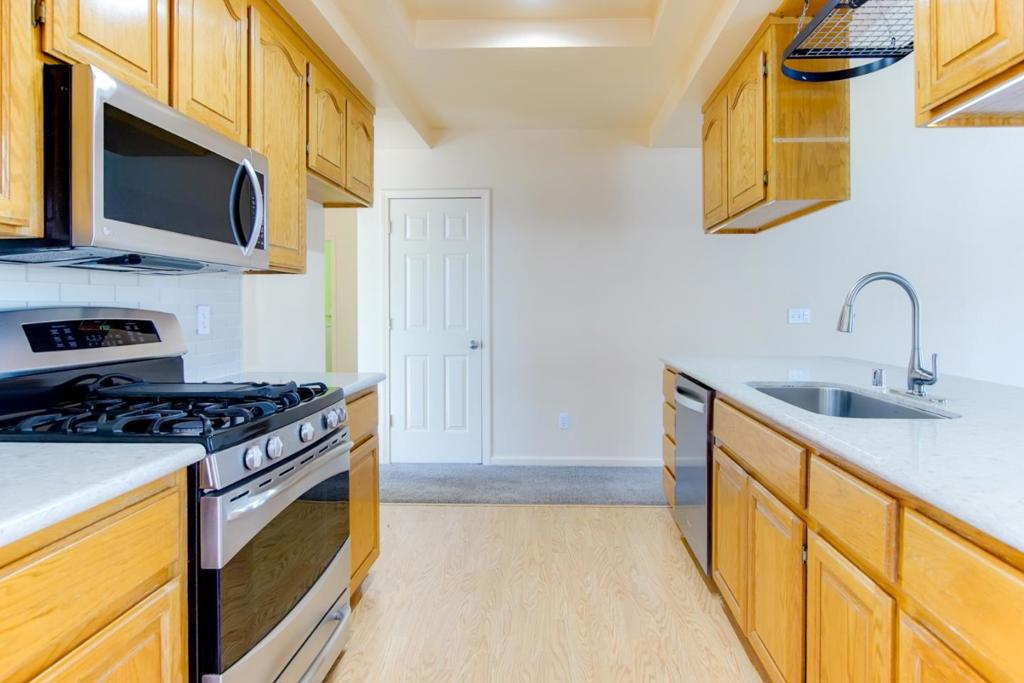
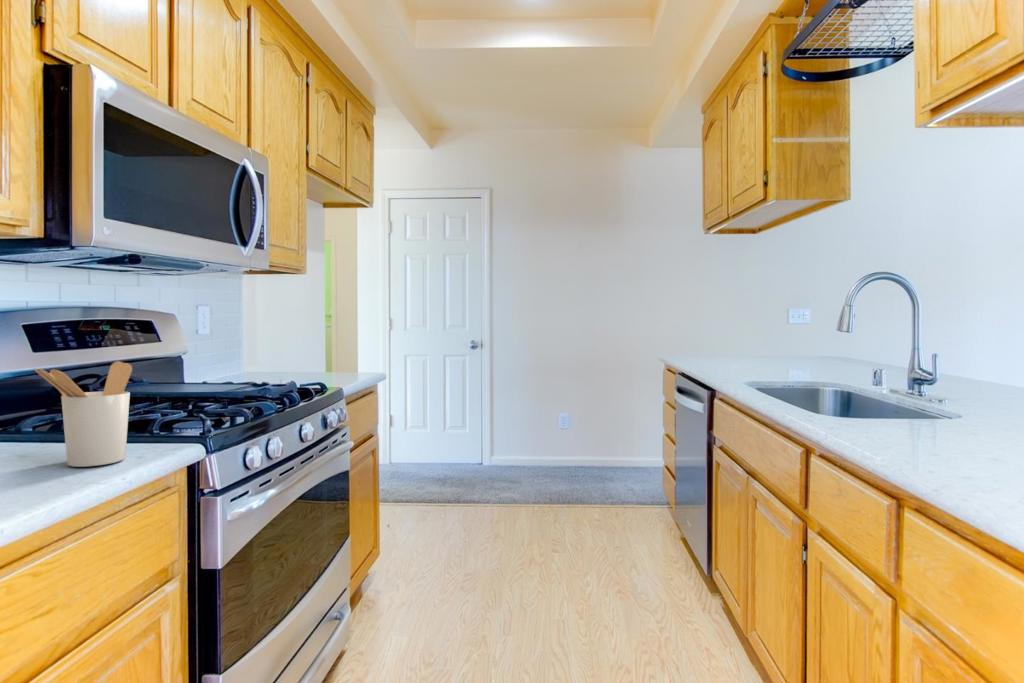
+ utensil holder [33,360,133,468]
